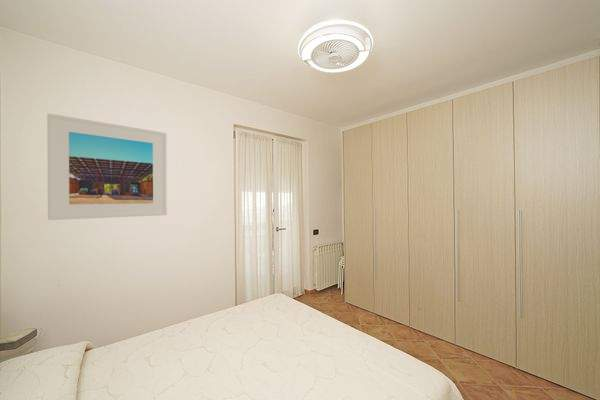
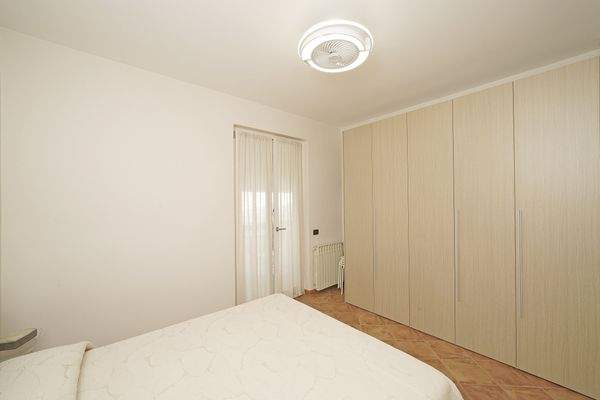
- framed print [46,113,168,221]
